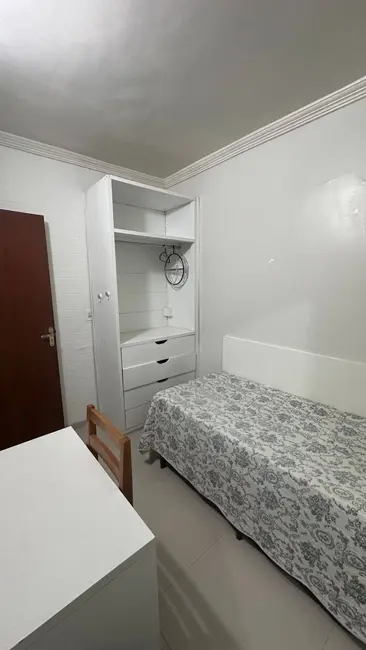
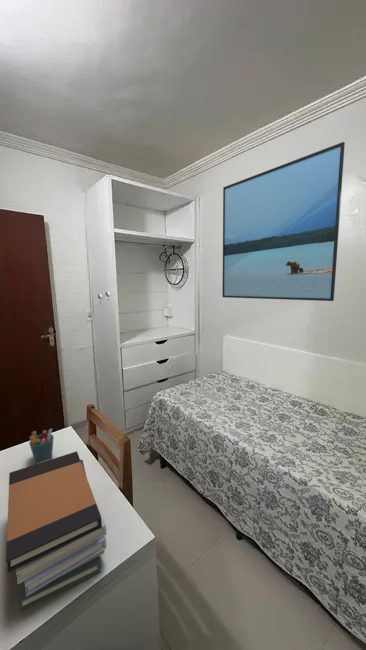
+ book stack [5,450,107,613]
+ pen holder [28,428,55,464]
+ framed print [221,141,346,302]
